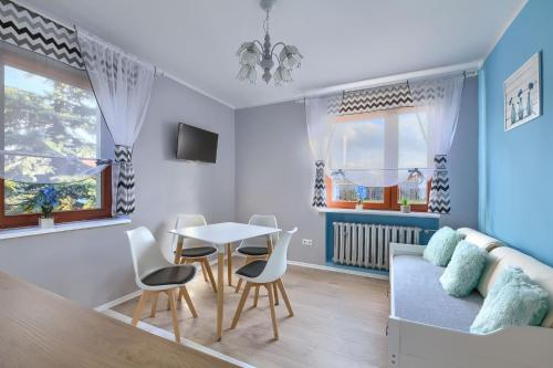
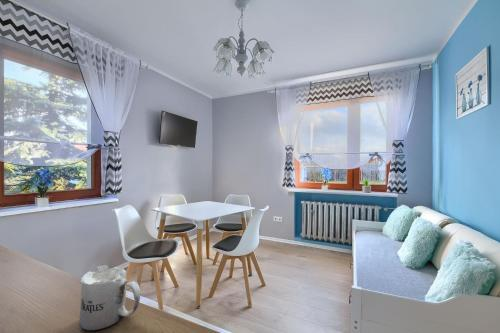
+ mug [79,264,141,331]
